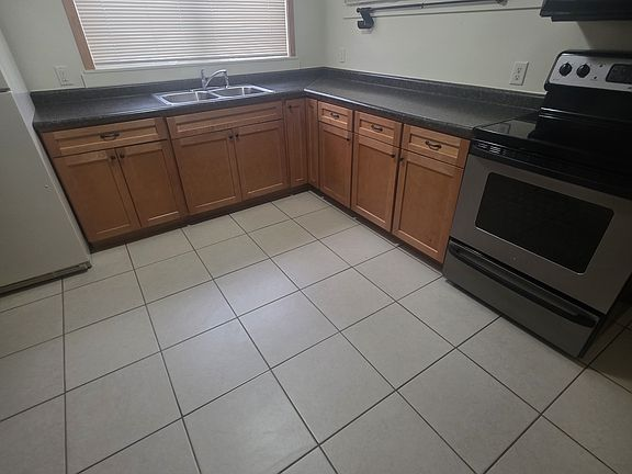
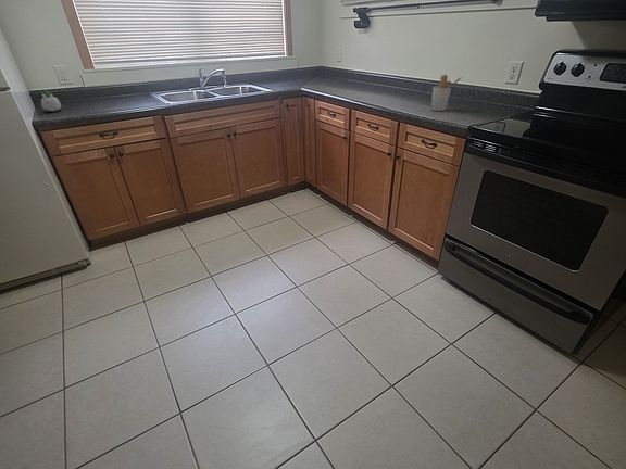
+ utensil holder [430,74,463,112]
+ succulent planter [40,90,62,113]
